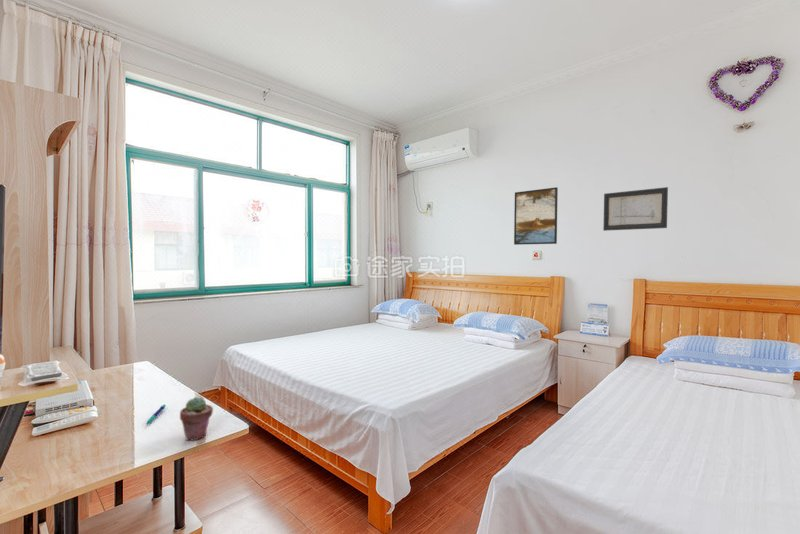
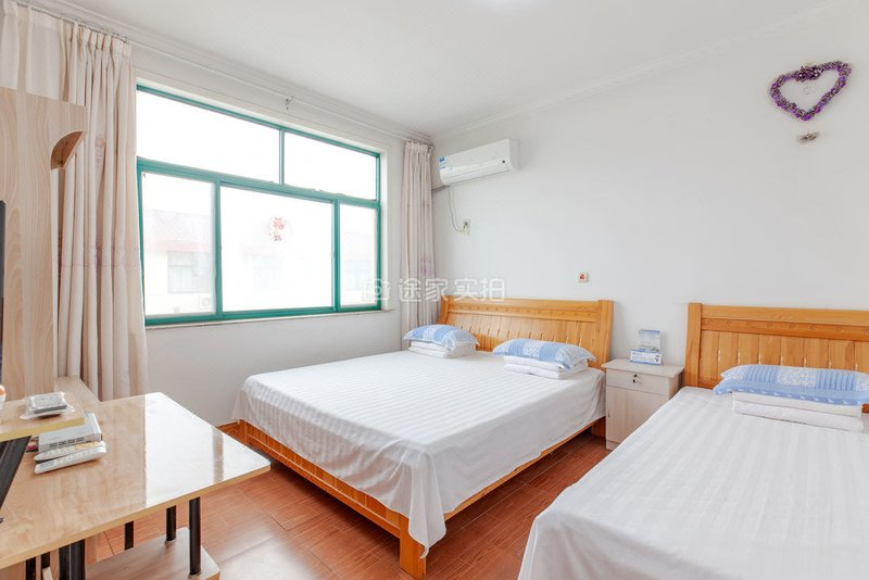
- pen [145,403,167,425]
- potted succulent [179,396,214,442]
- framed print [513,186,559,246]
- wall art [602,186,669,232]
